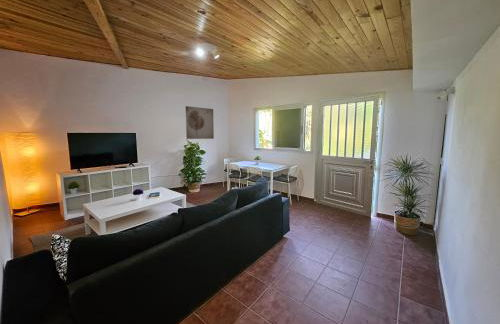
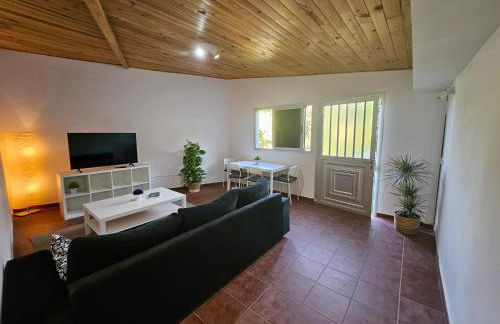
- wall art [185,105,215,140]
